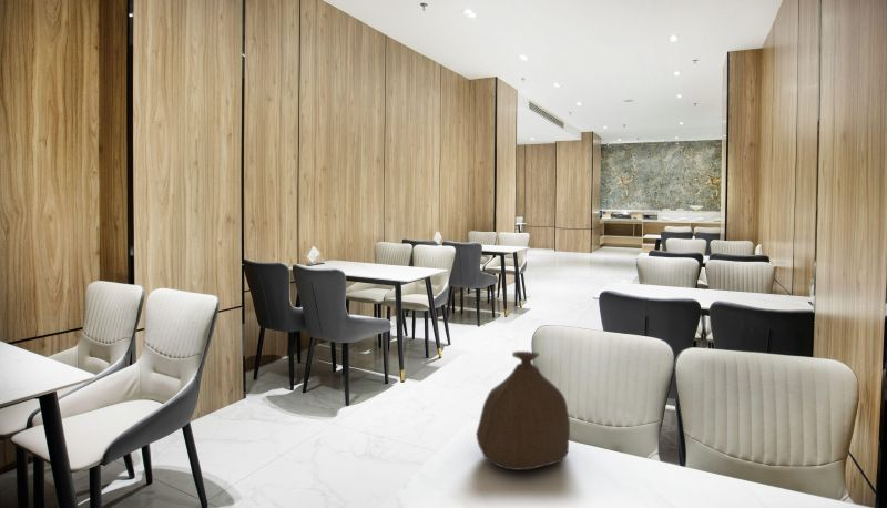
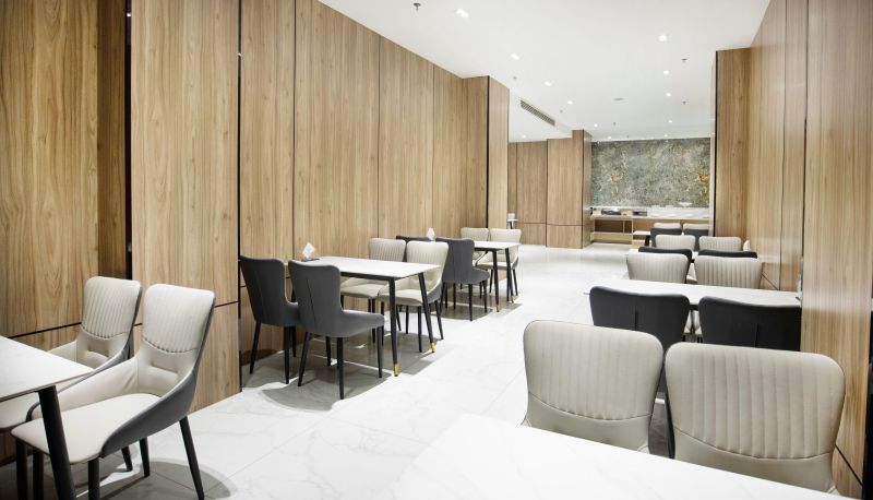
- bag [476,350,571,471]
